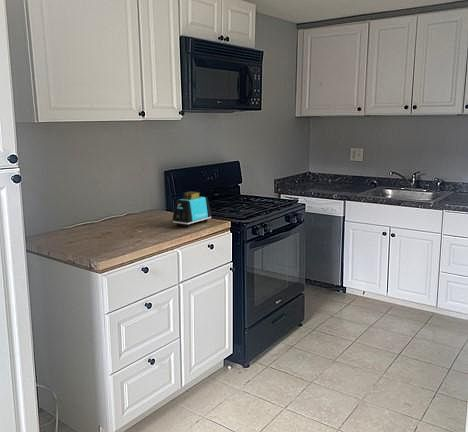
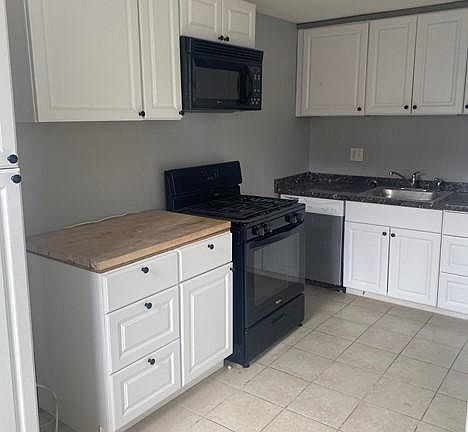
- toaster [172,191,212,228]
